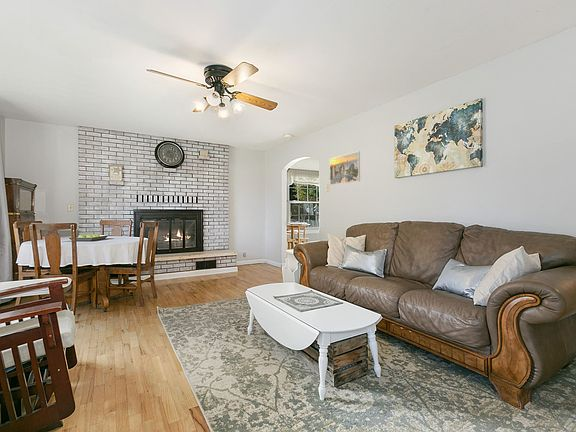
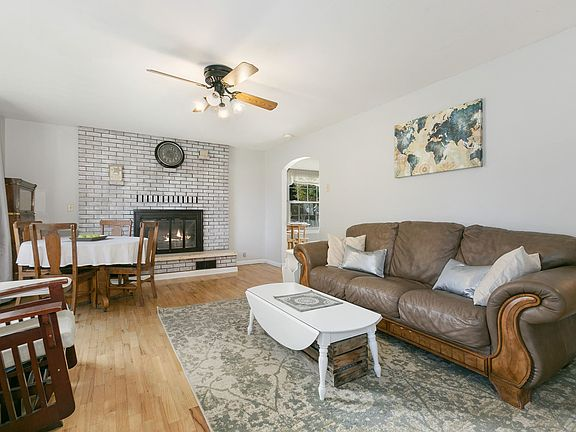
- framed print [329,150,361,186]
